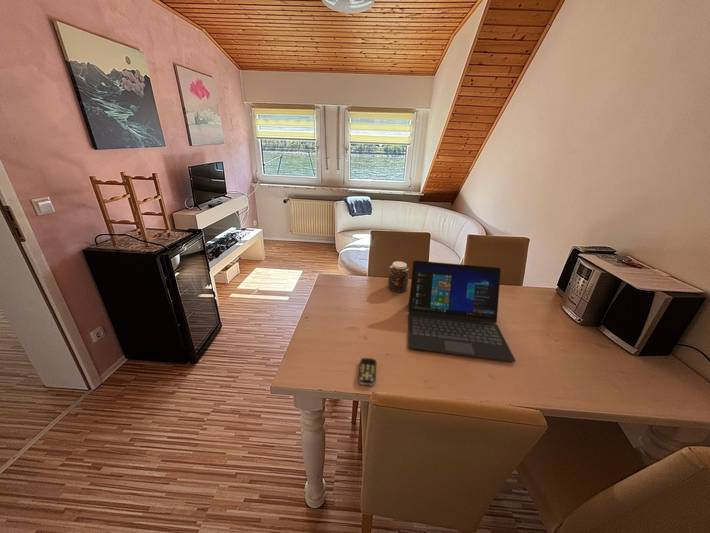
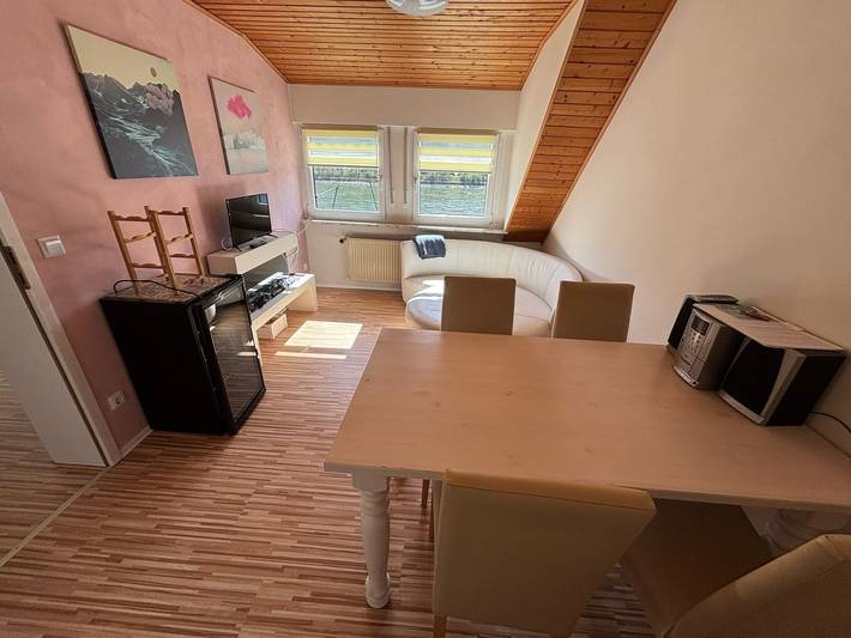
- remote control [357,357,378,386]
- laptop [407,260,516,363]
- jar [387,260,410,293]
